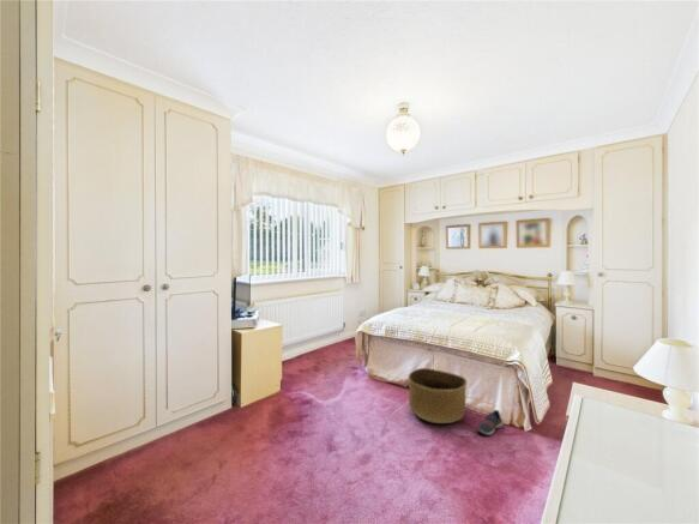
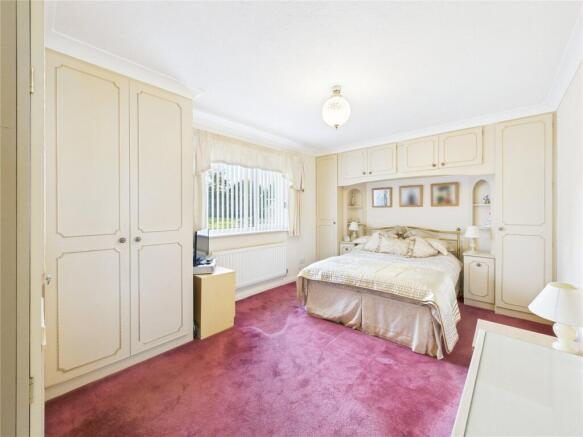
- basket [406,367,468,424]
- shoe [476,409,505,436]
